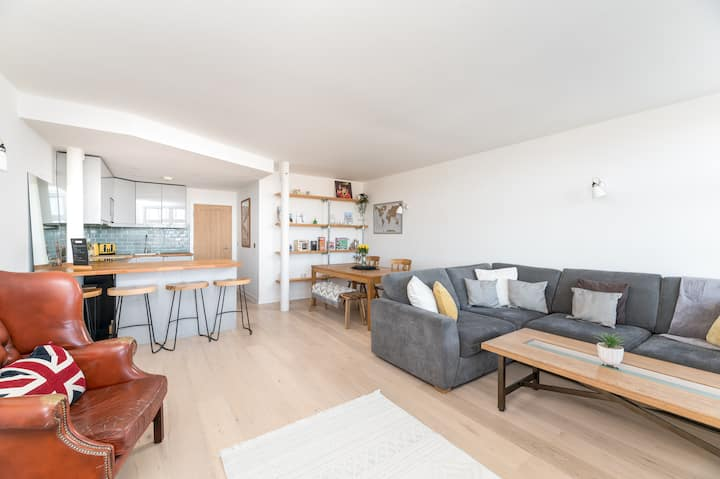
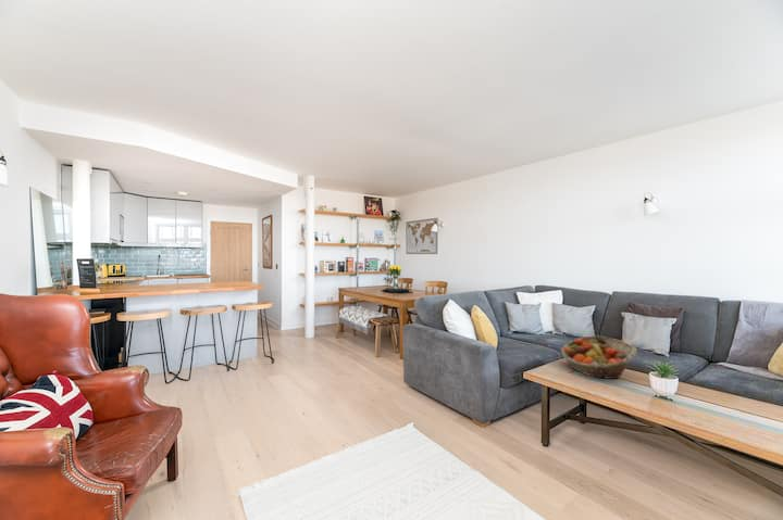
+ fruit basket [560,334,637,380]
